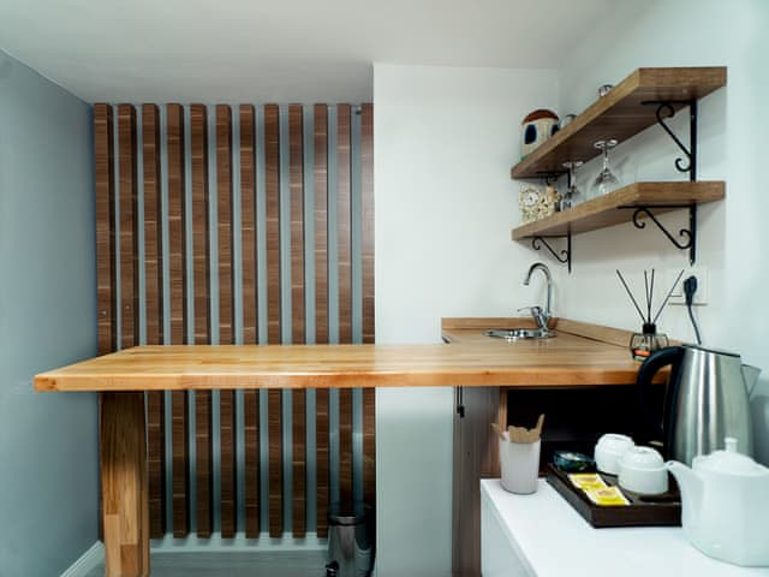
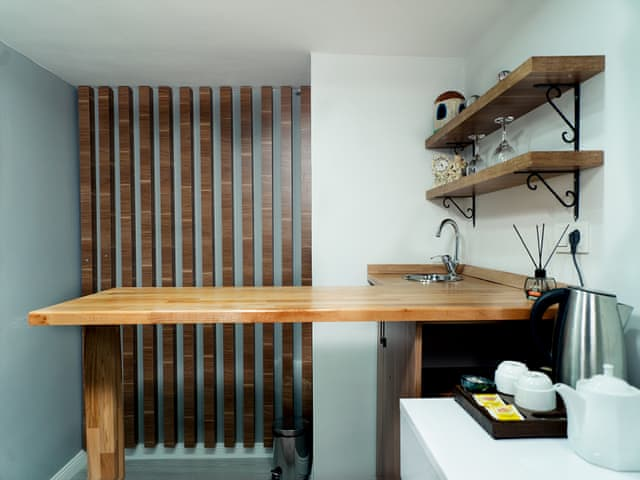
- utensil holder [490,414,546,495]
